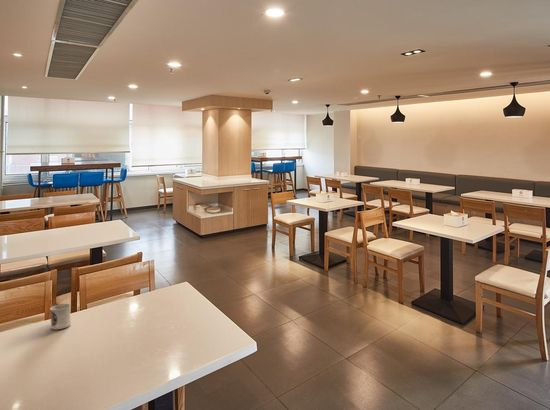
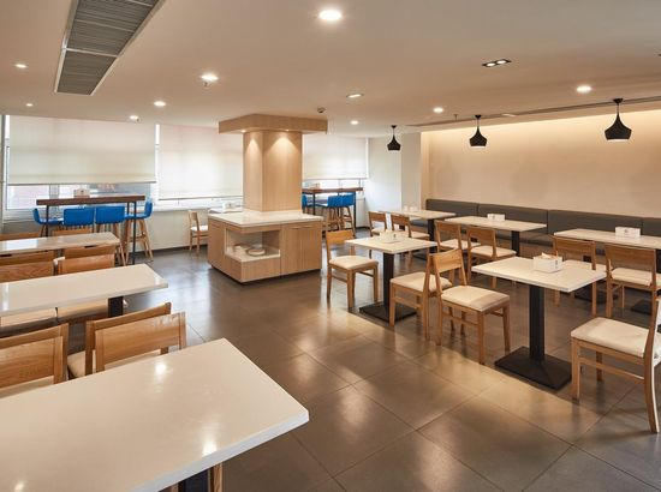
- cup [49,303,72,330]
